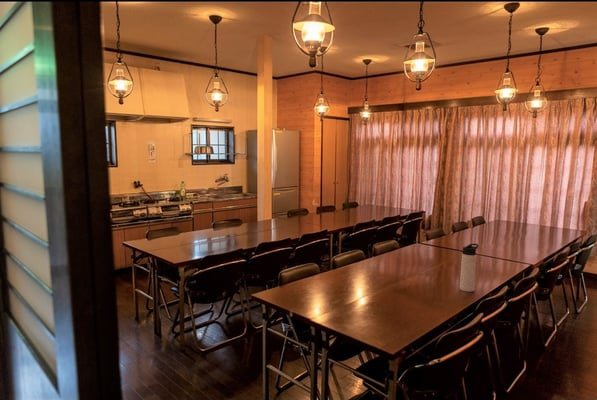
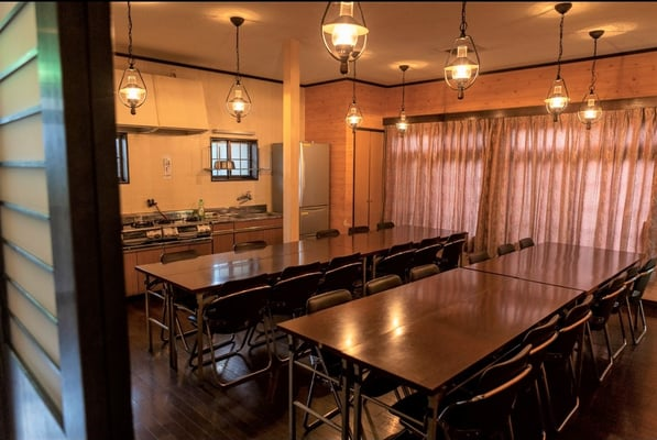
- thermos bottle [459,243,479,293]
